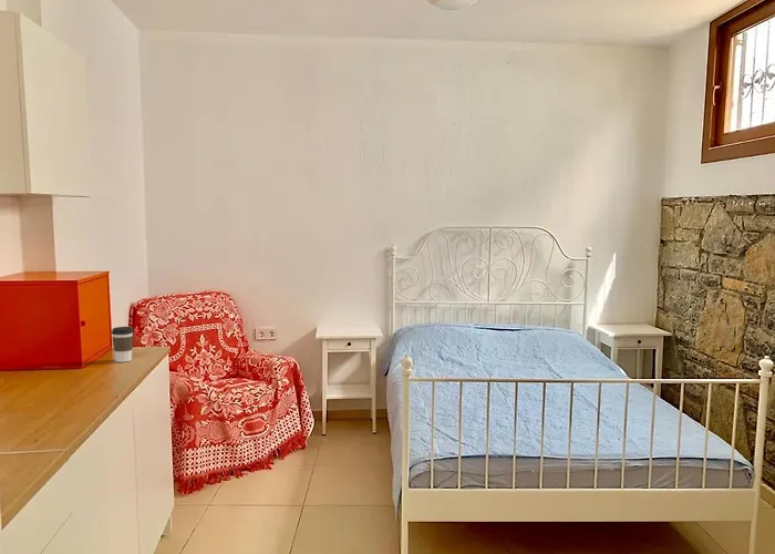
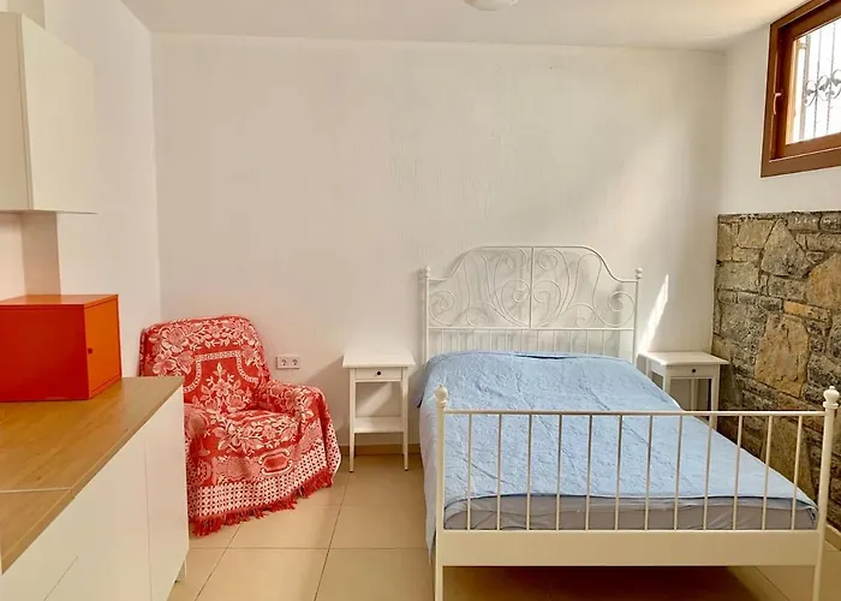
- coffee cup [111,326,135,363]
